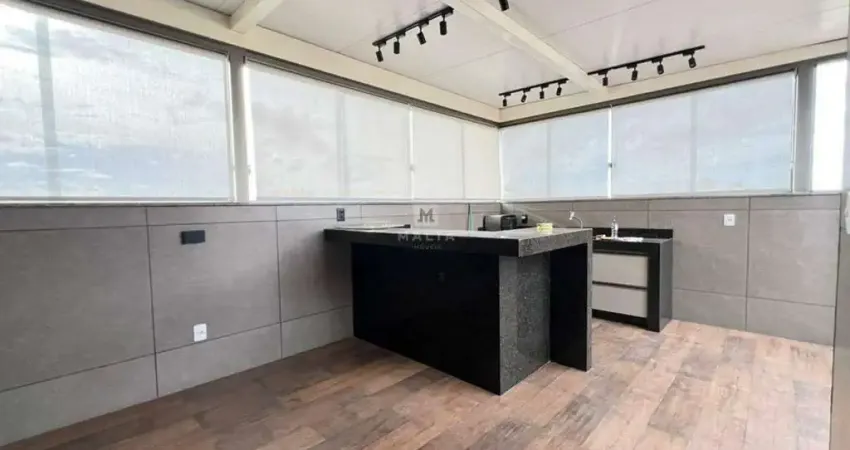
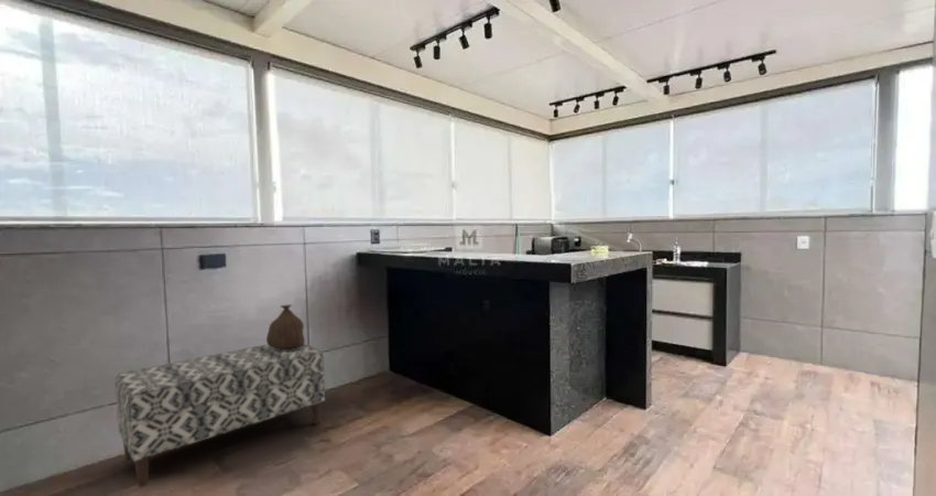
+ bag [265,304,306,351]
+ bench [113,343,326,488]
